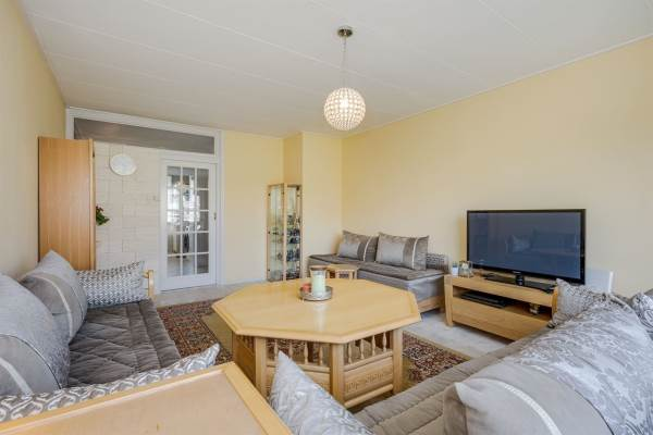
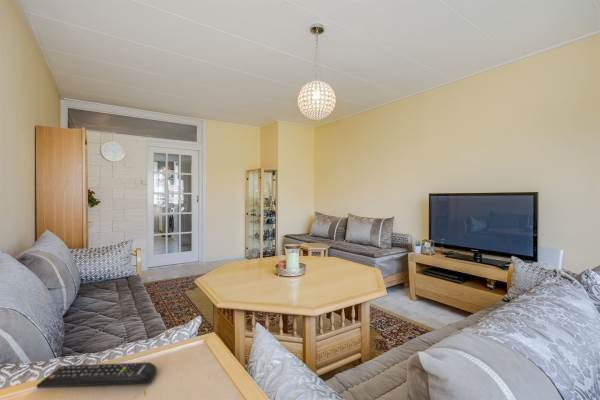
+ remote control [36,361,158,389]
